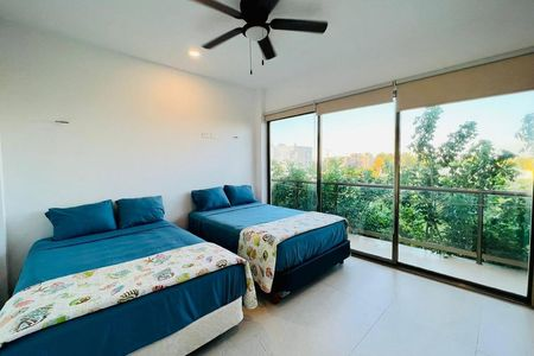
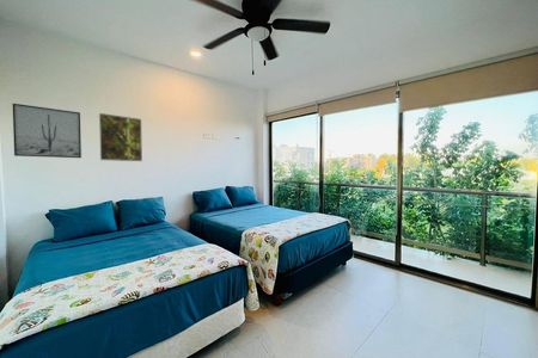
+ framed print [98,112,143,162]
+ wall art [12,103,82,159]
